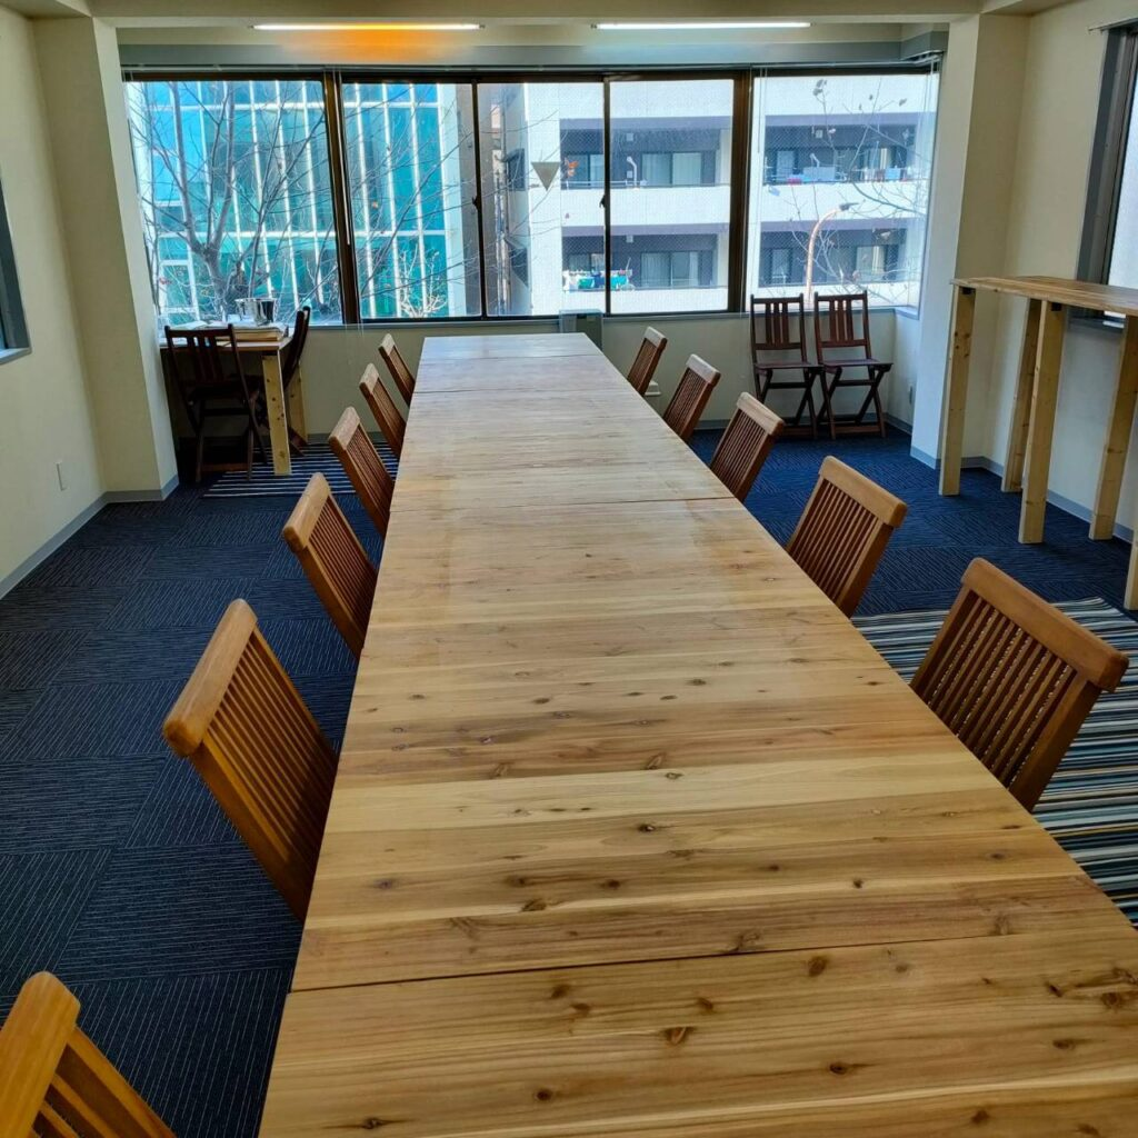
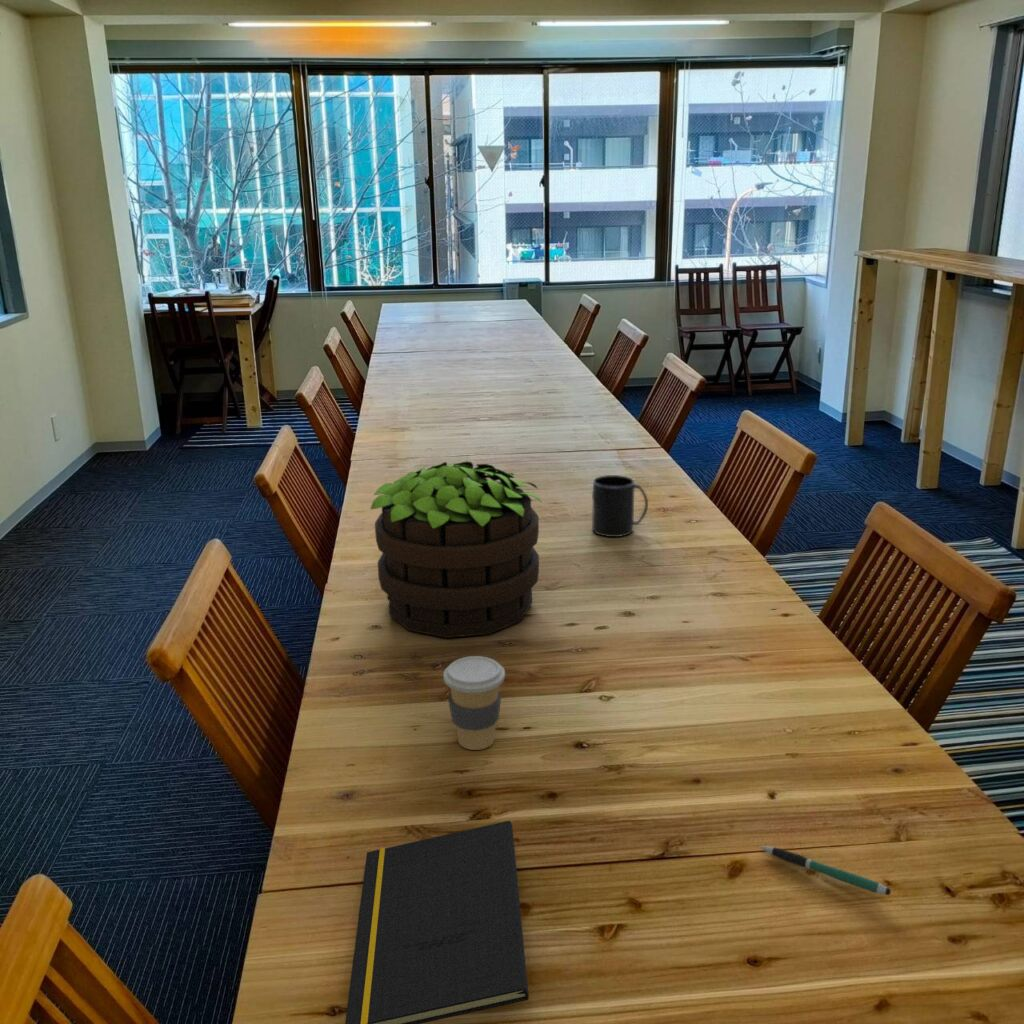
+ coffee cup [442,655,506,751]
+ pen [760,845,892,896]
+ notepad [344,820,530,1024]
+ potted plant [369,460,543,639]
+ mug [591,474,649,538]
